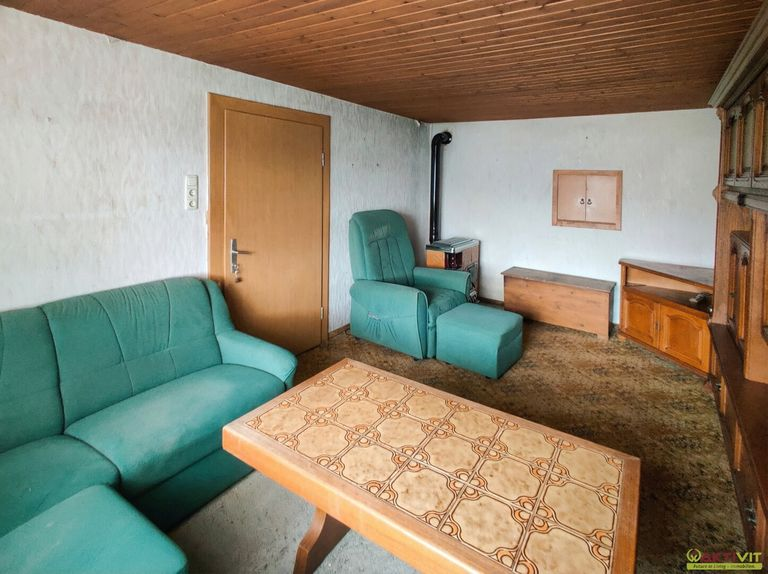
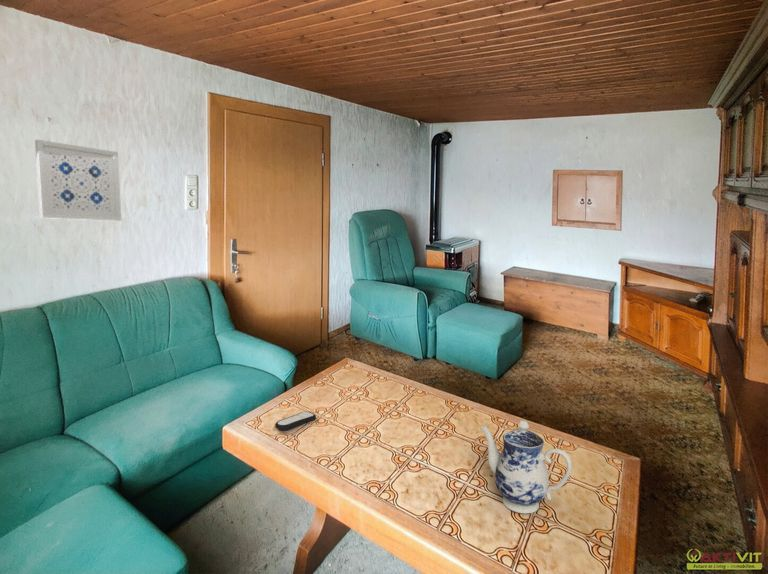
+ wall art [34,138,122,222]
+ teapot [479,419,573,514]
+ remote control [274,410,317,431]
